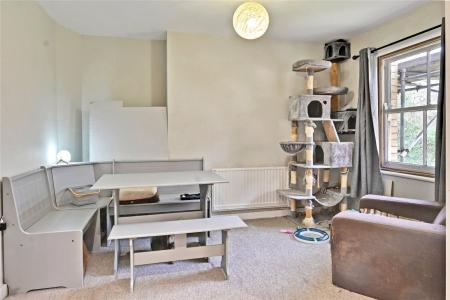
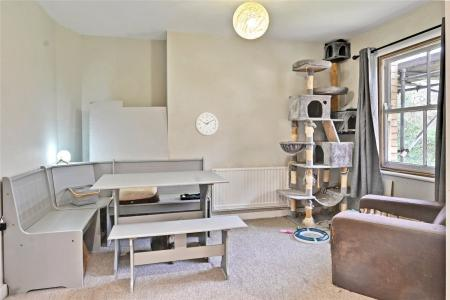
+ wall clock [194,112,219,137]
